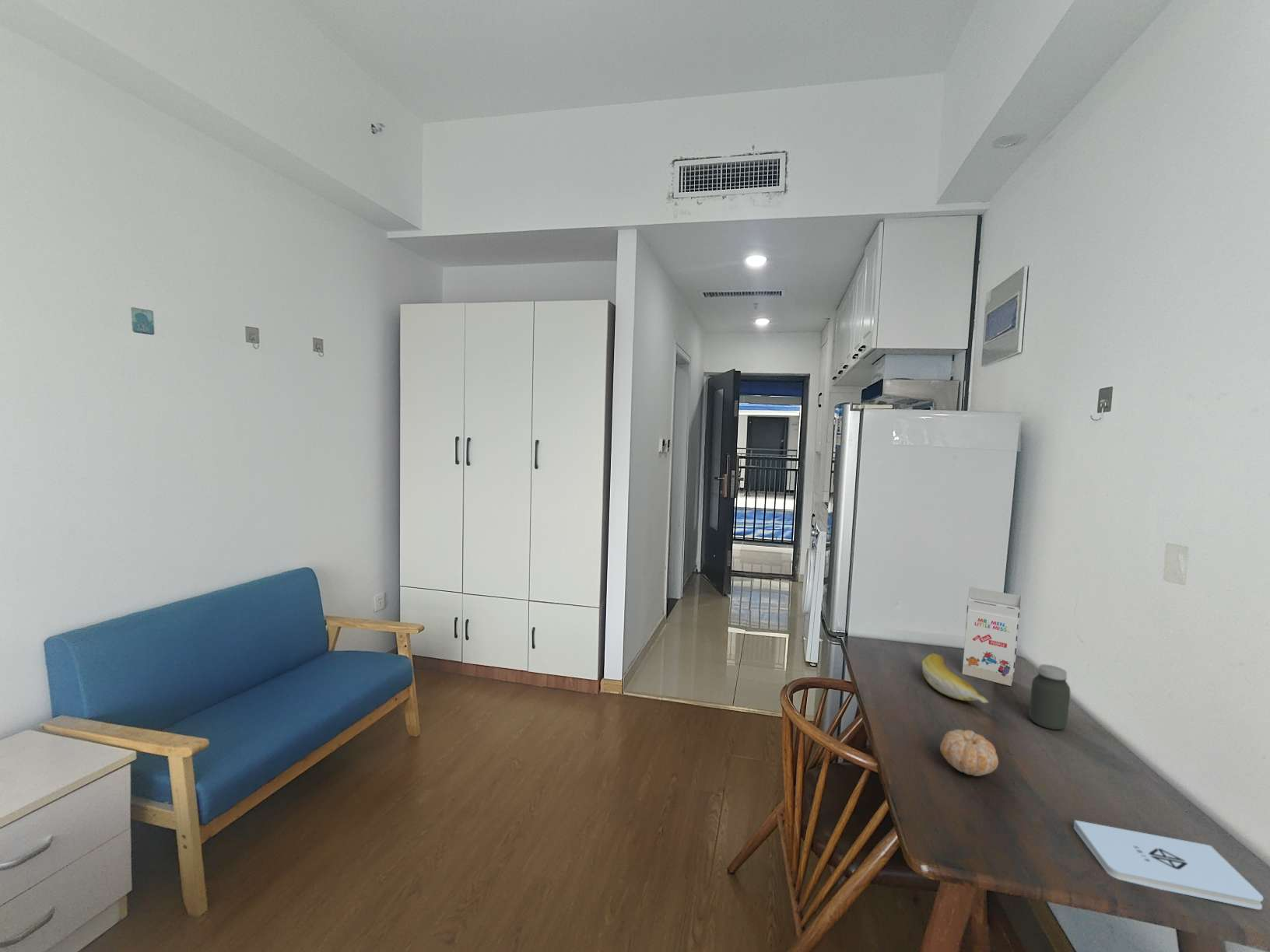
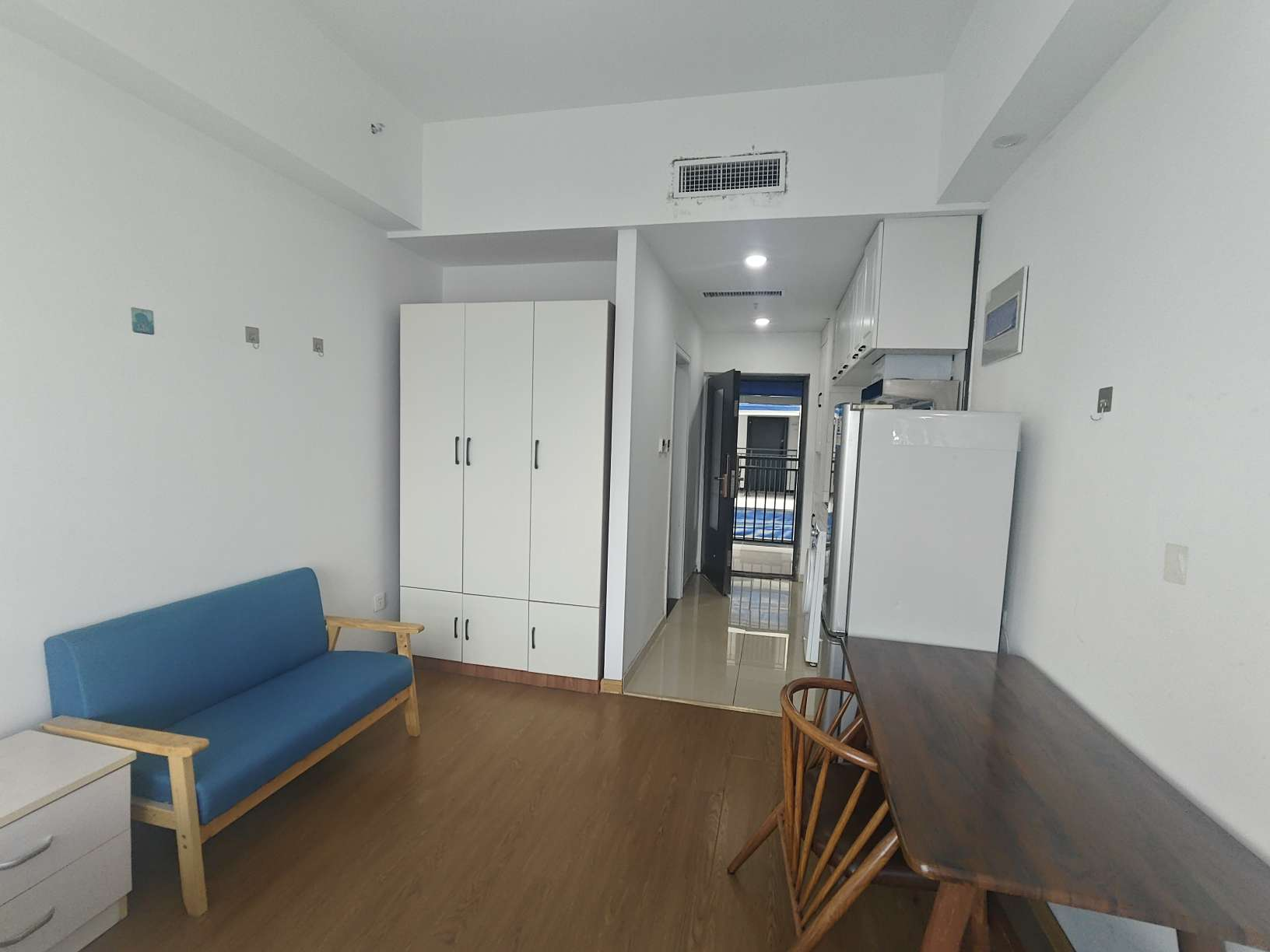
- notepad [1073,819,1264,910]
- fruit [939,729,999,777]
- gift box [961,586,1022,687]
- jar [1028,663,1071,730]
- banana [921,653,989,704]
